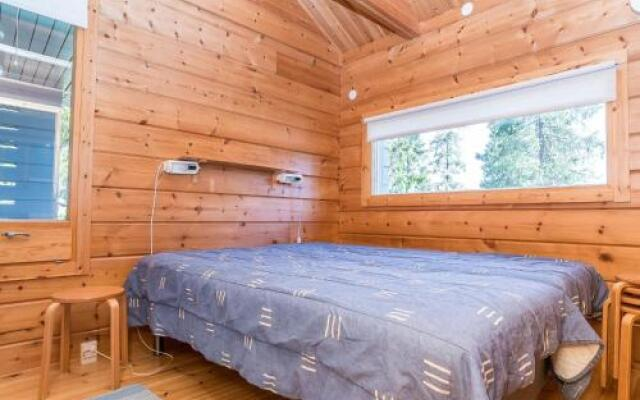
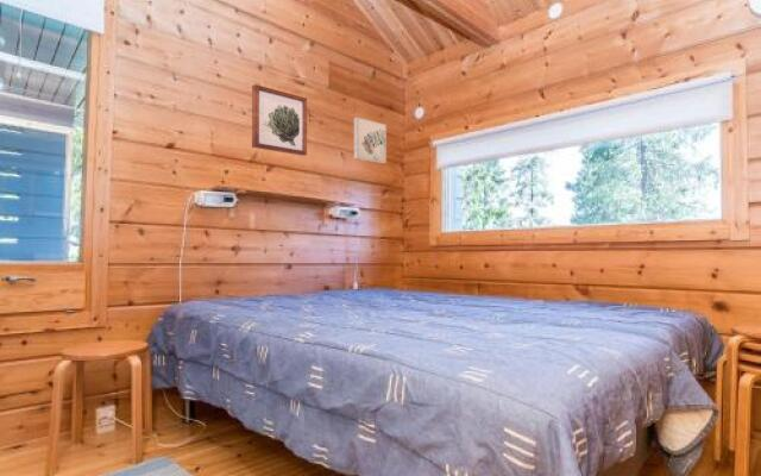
+ wall art [353,117,388,164]
+ wall art [251,83,308,157]
